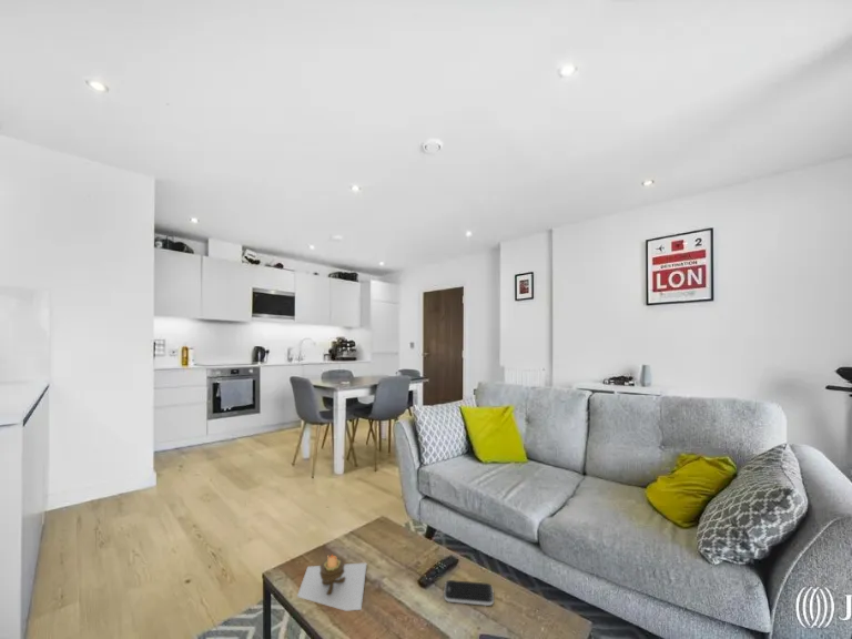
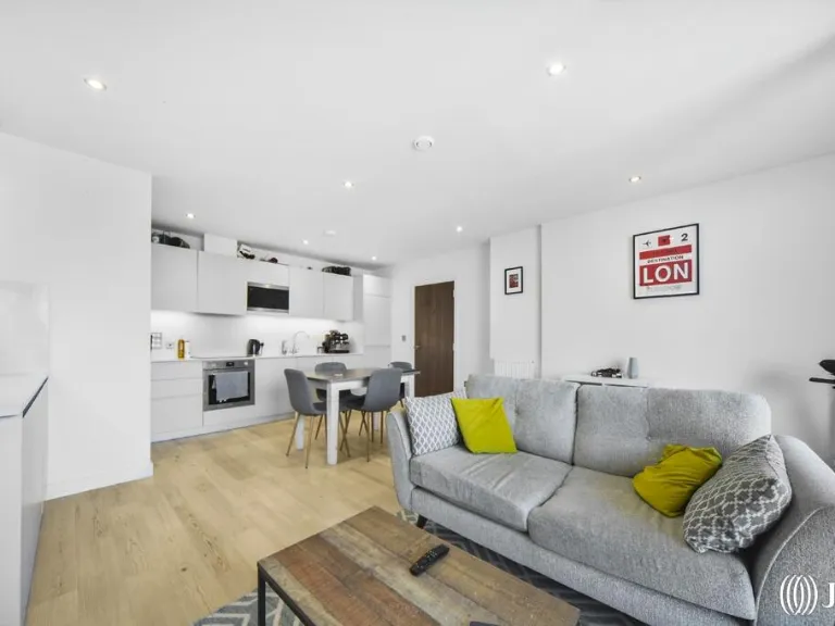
- smartphone [443,579,495,607]
- candle [296,554,368,612]
